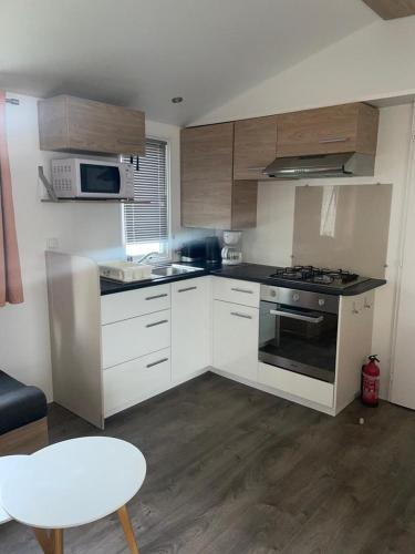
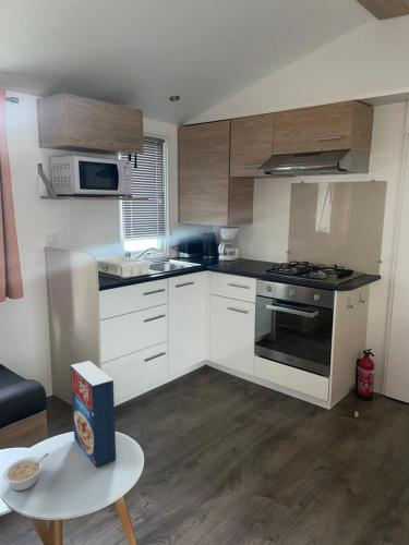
+ legume [2,452,50,492]
+ cereal box [70,360,117,469]
